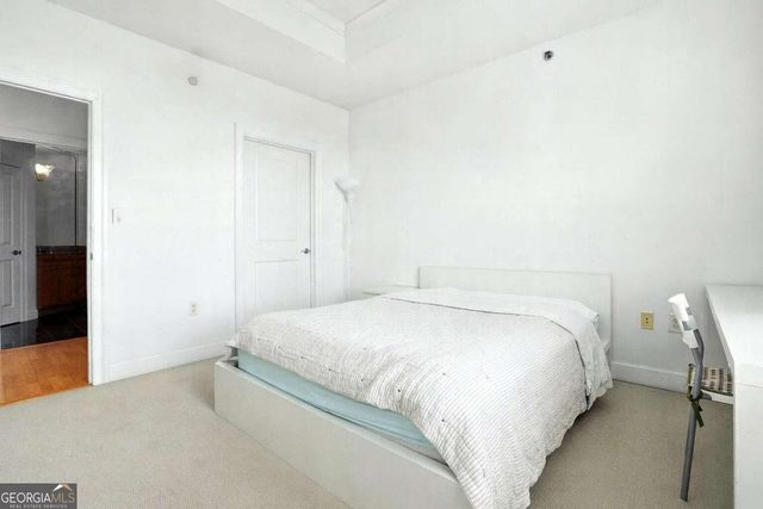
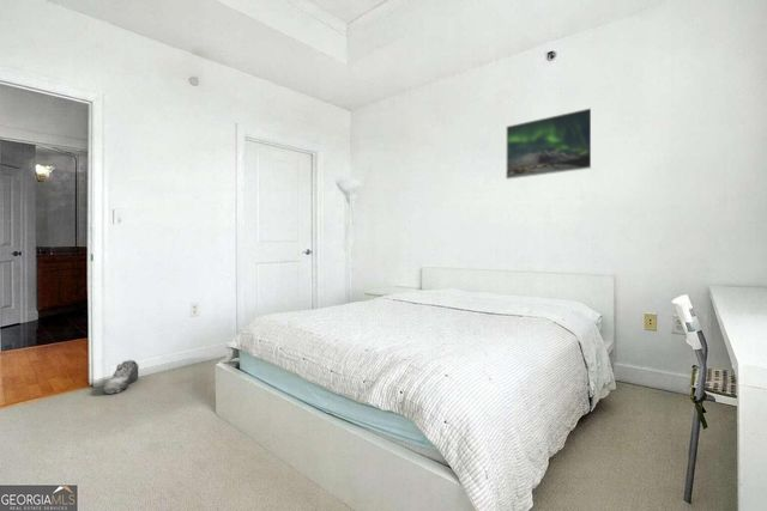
+ shoe [103,359,140,395]
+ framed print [505,107,594,181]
